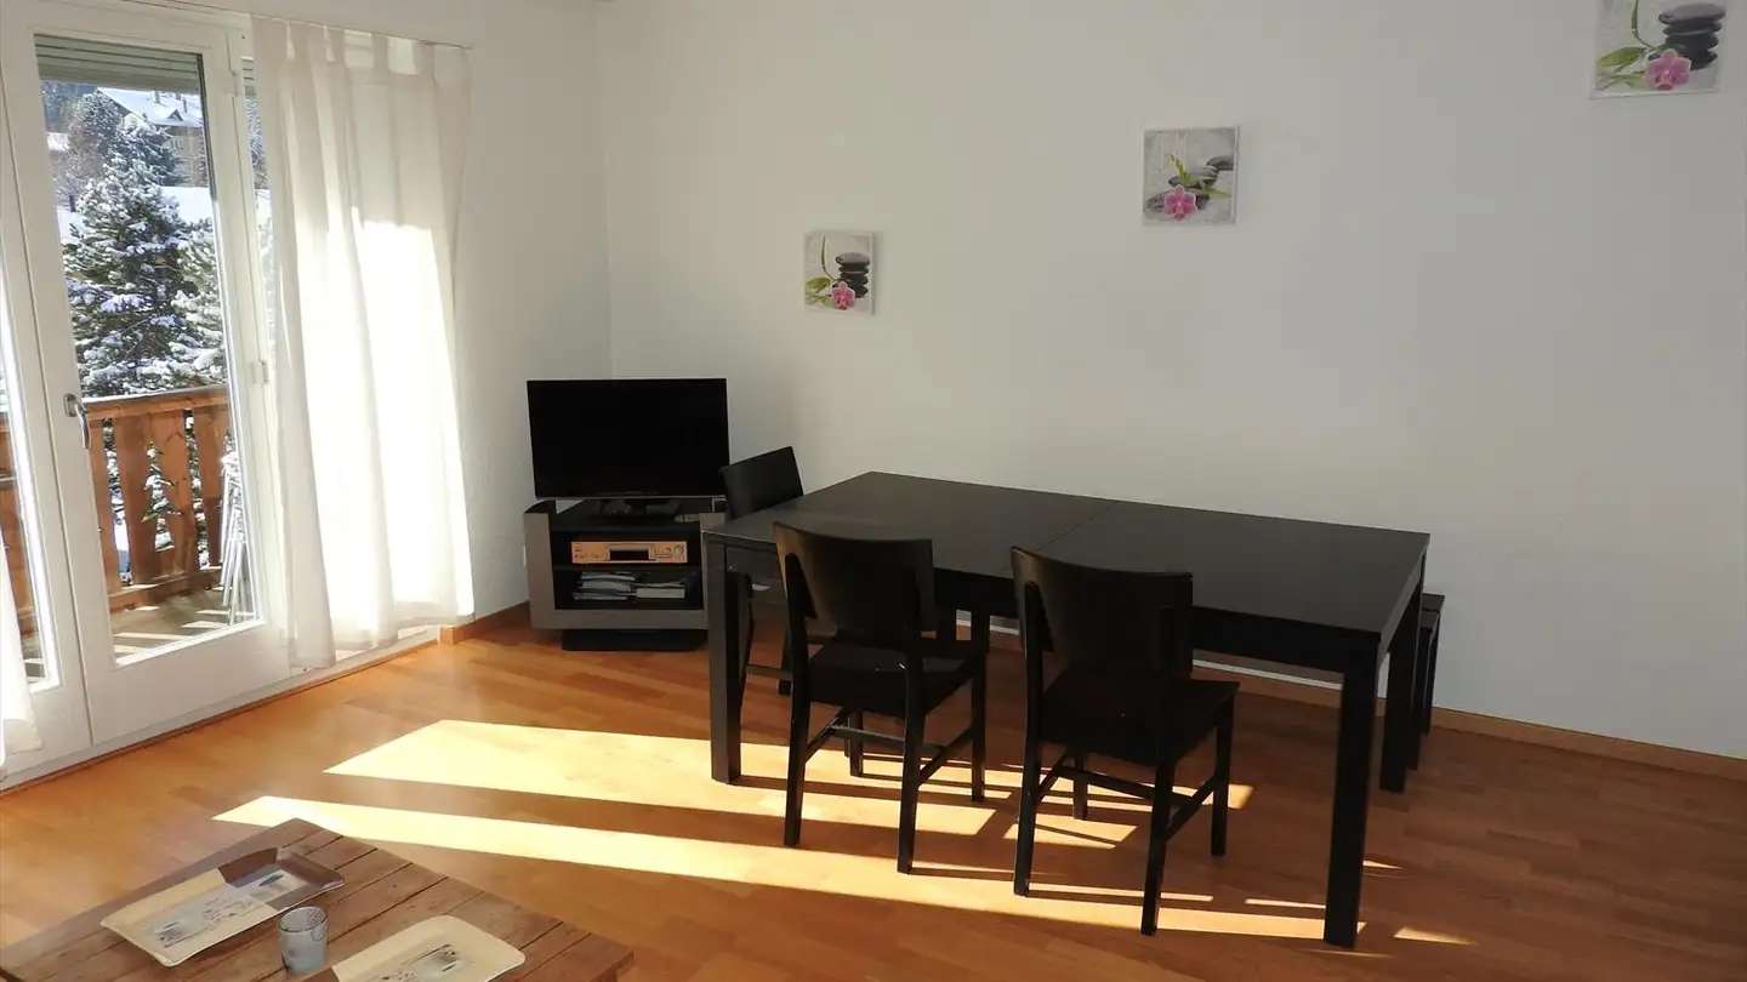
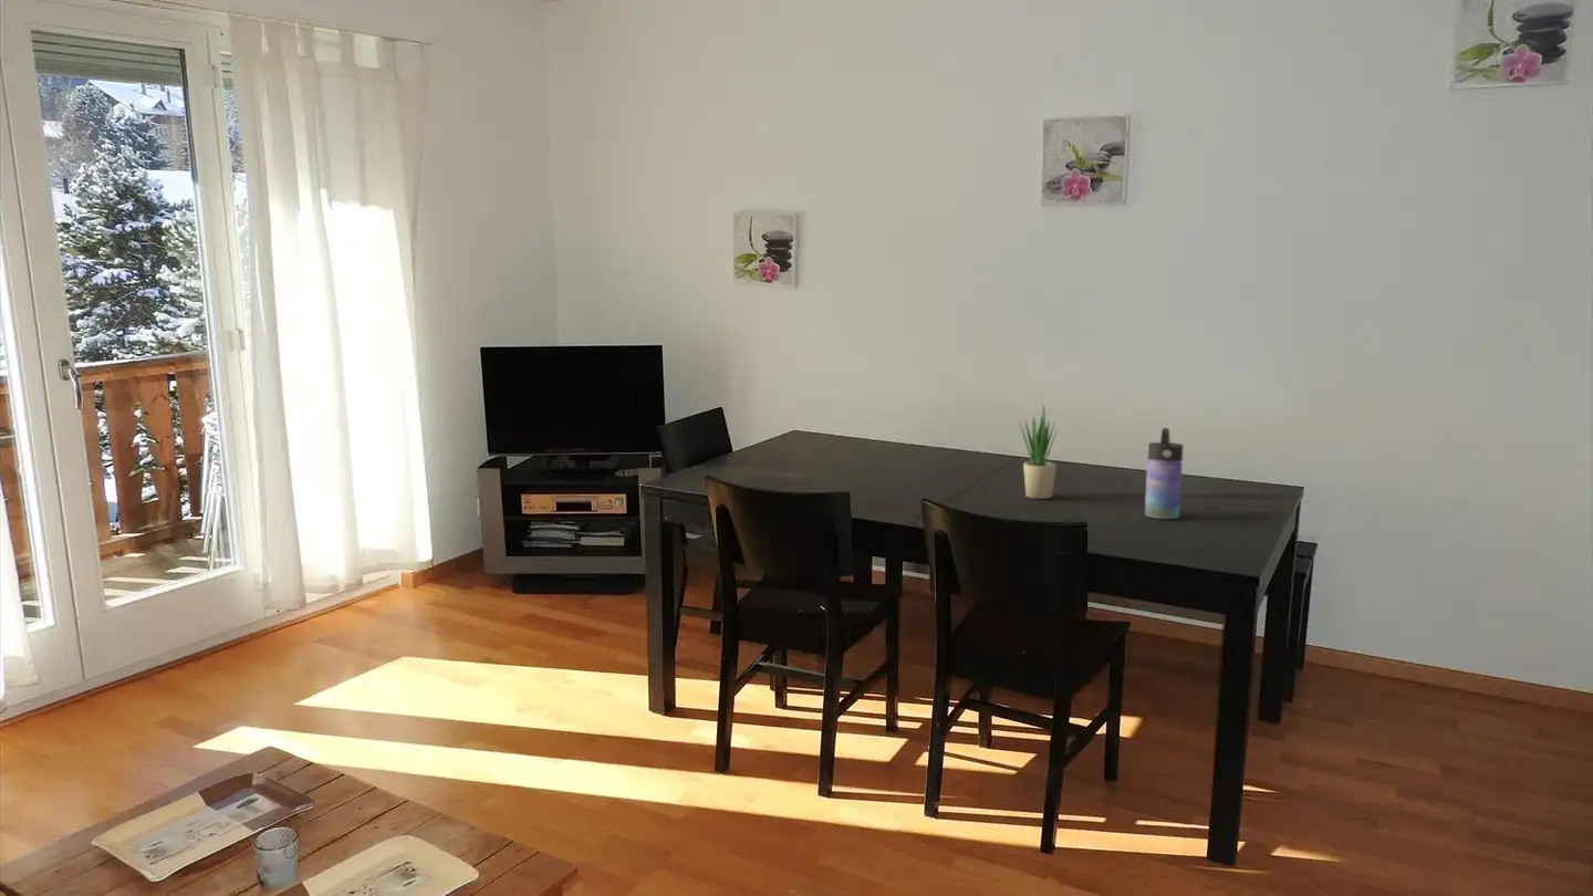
+ water bottle [1144,427,1185,520]
+ potted plant [1018,404,1058,500]
